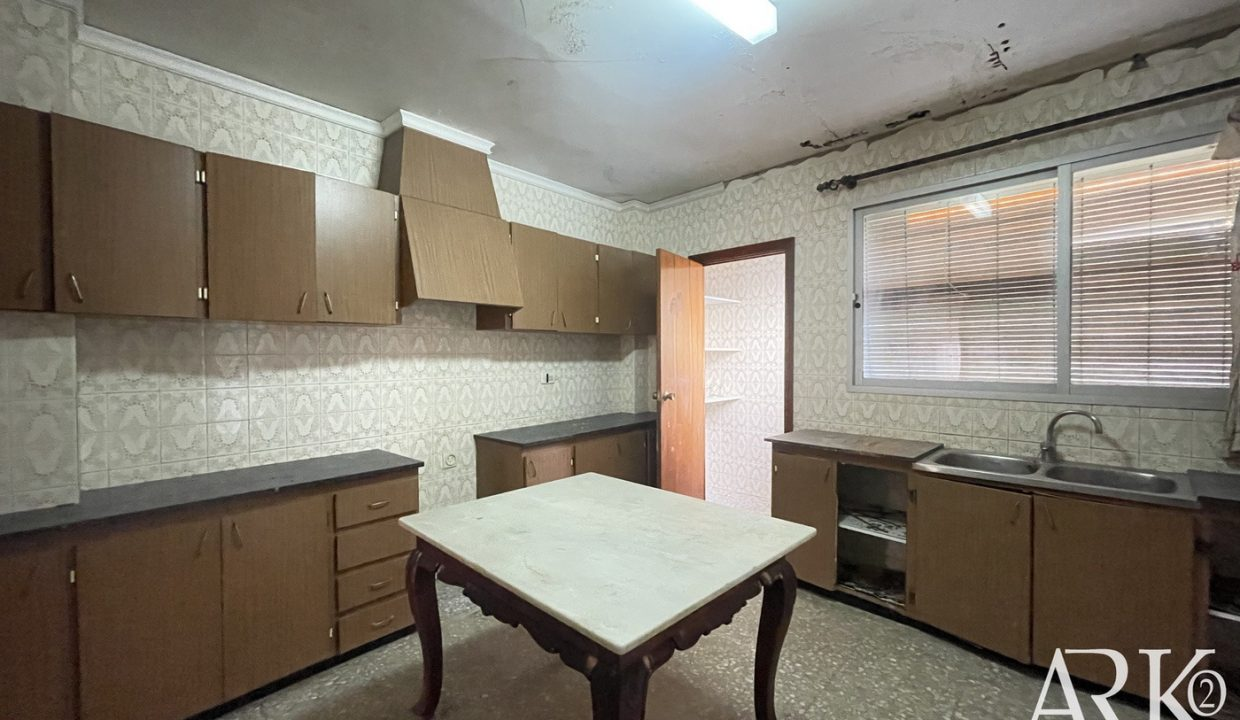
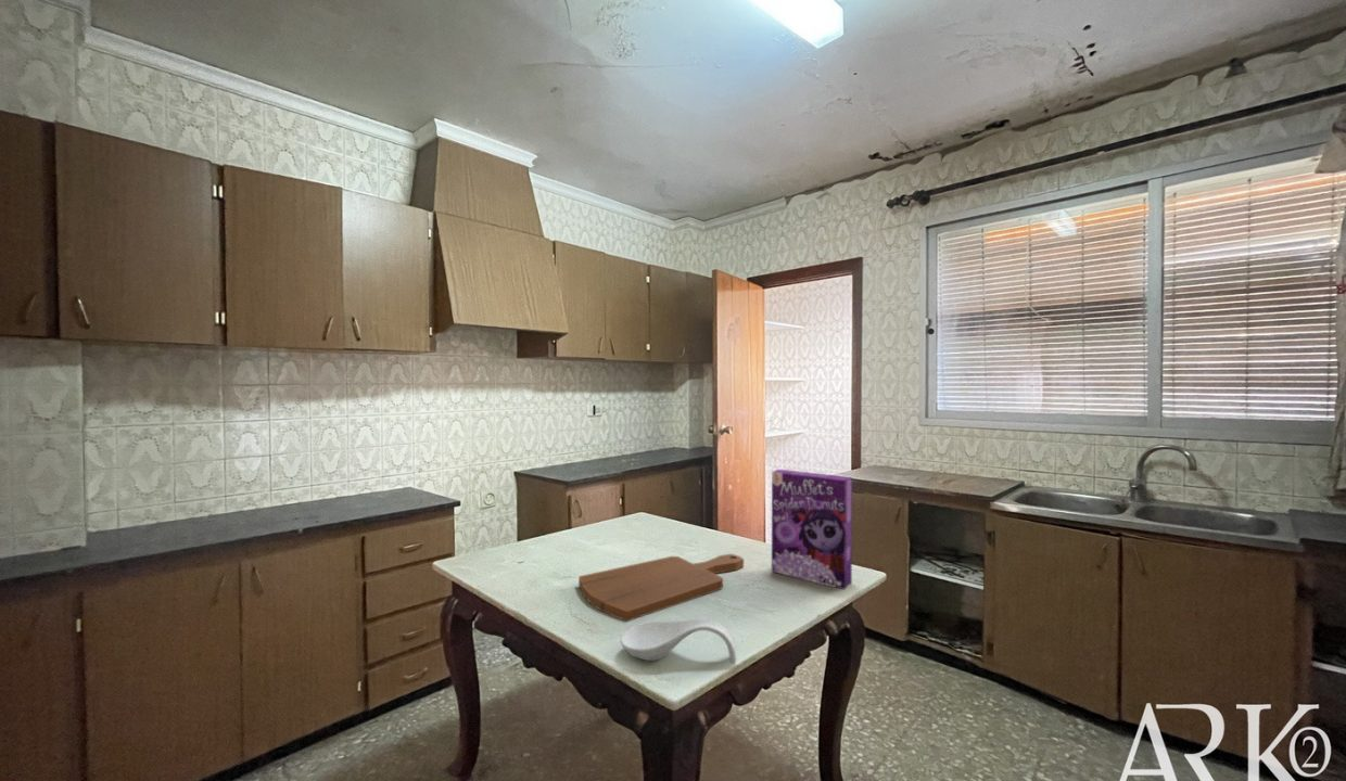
+ cereal box [771,469,853,590]
+ spoon rest [620,617,737,665]
+ cutting board [577,553,745,623]
